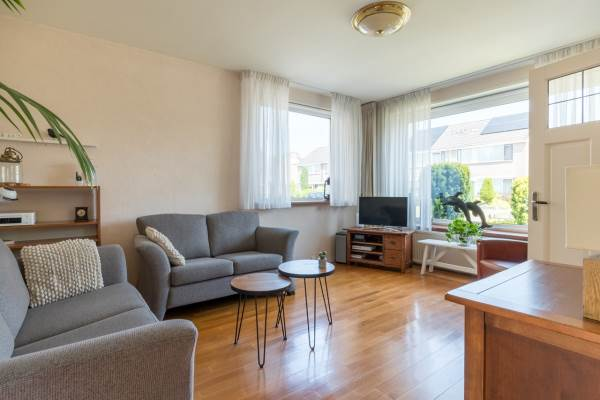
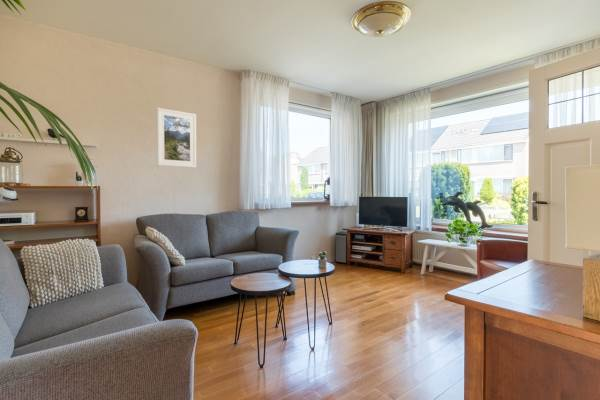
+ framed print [156,107,197,169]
